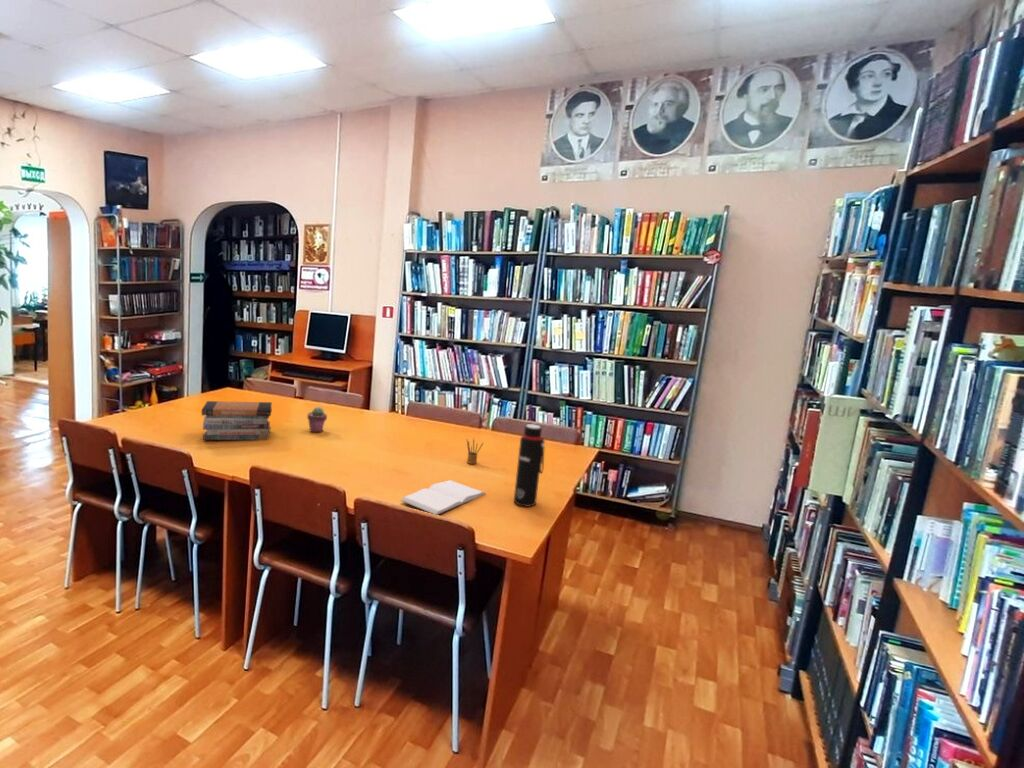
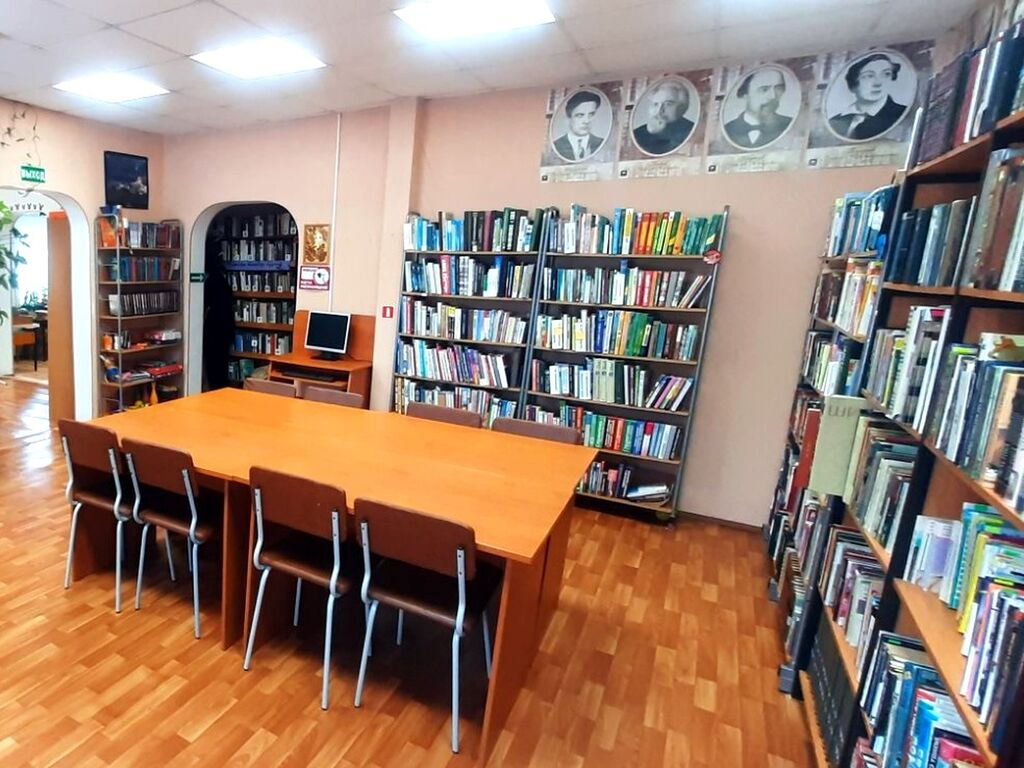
- potted succulent [306,406,328,433]
- pencil box [466,437,484,465]
- book stack [201,400,273,441]
- book [400,479,486,516]
- water bottle [513,423,546,508]
